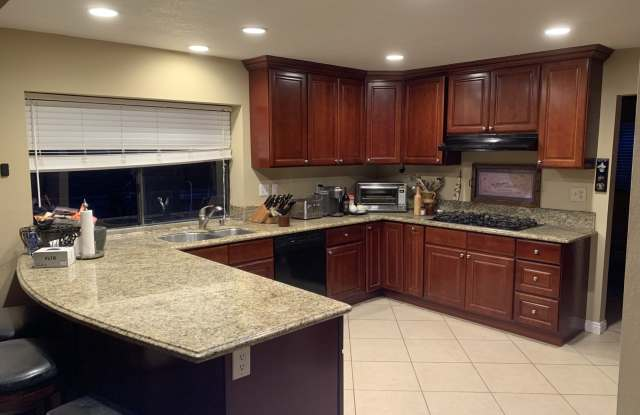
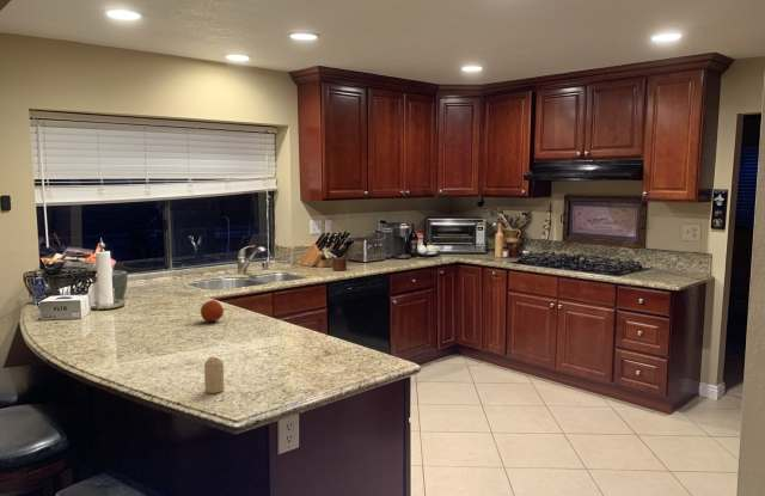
+ fruit [200,299,225,323]
+ candle [203,356,225,394]
